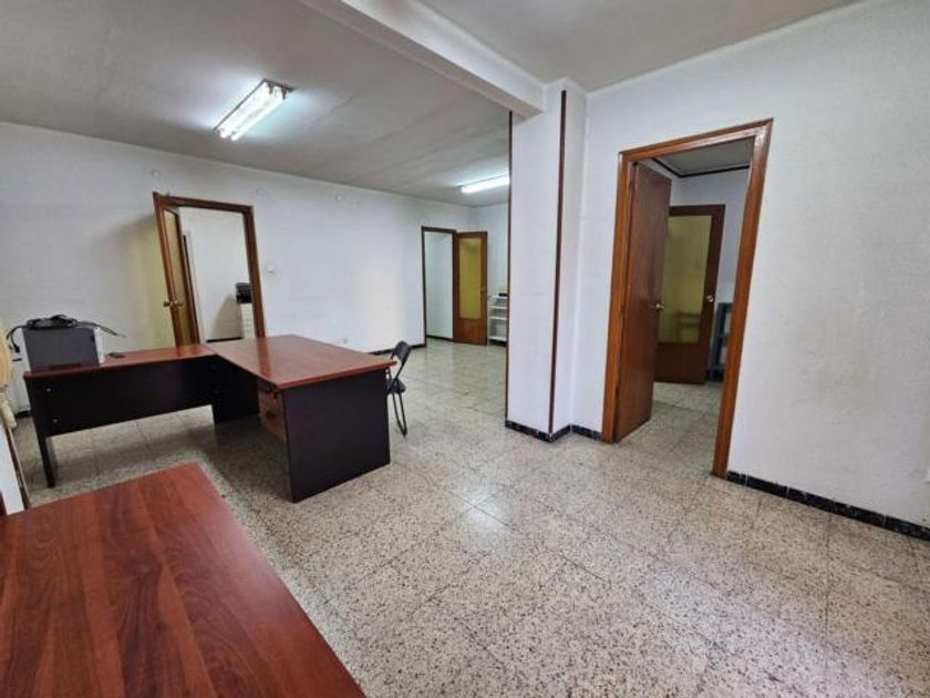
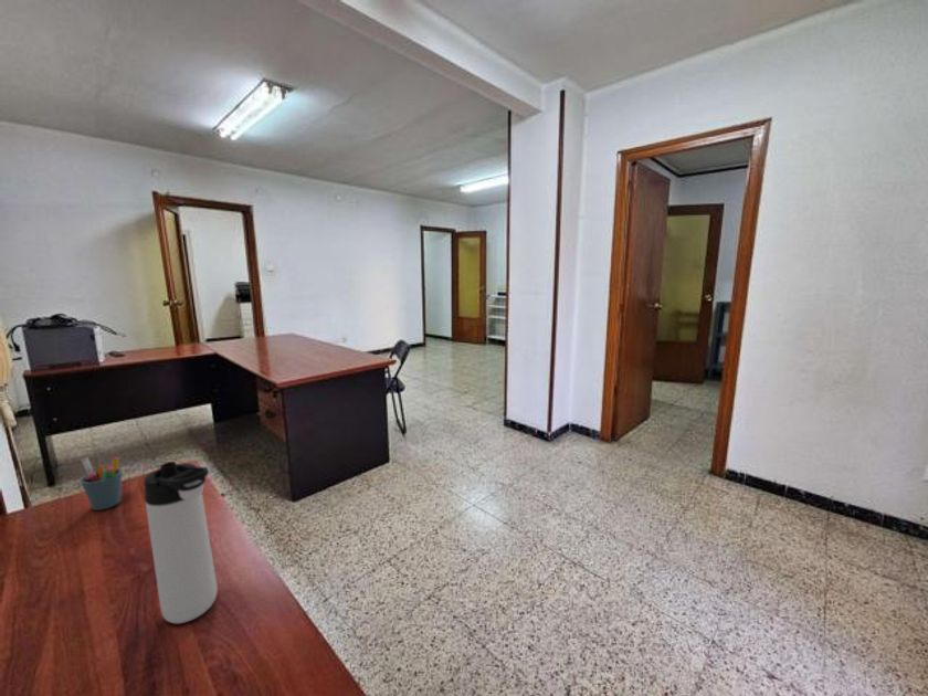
+ pen holder [80,456,123,512]
+ thermos bottle [143,461,219,624]
